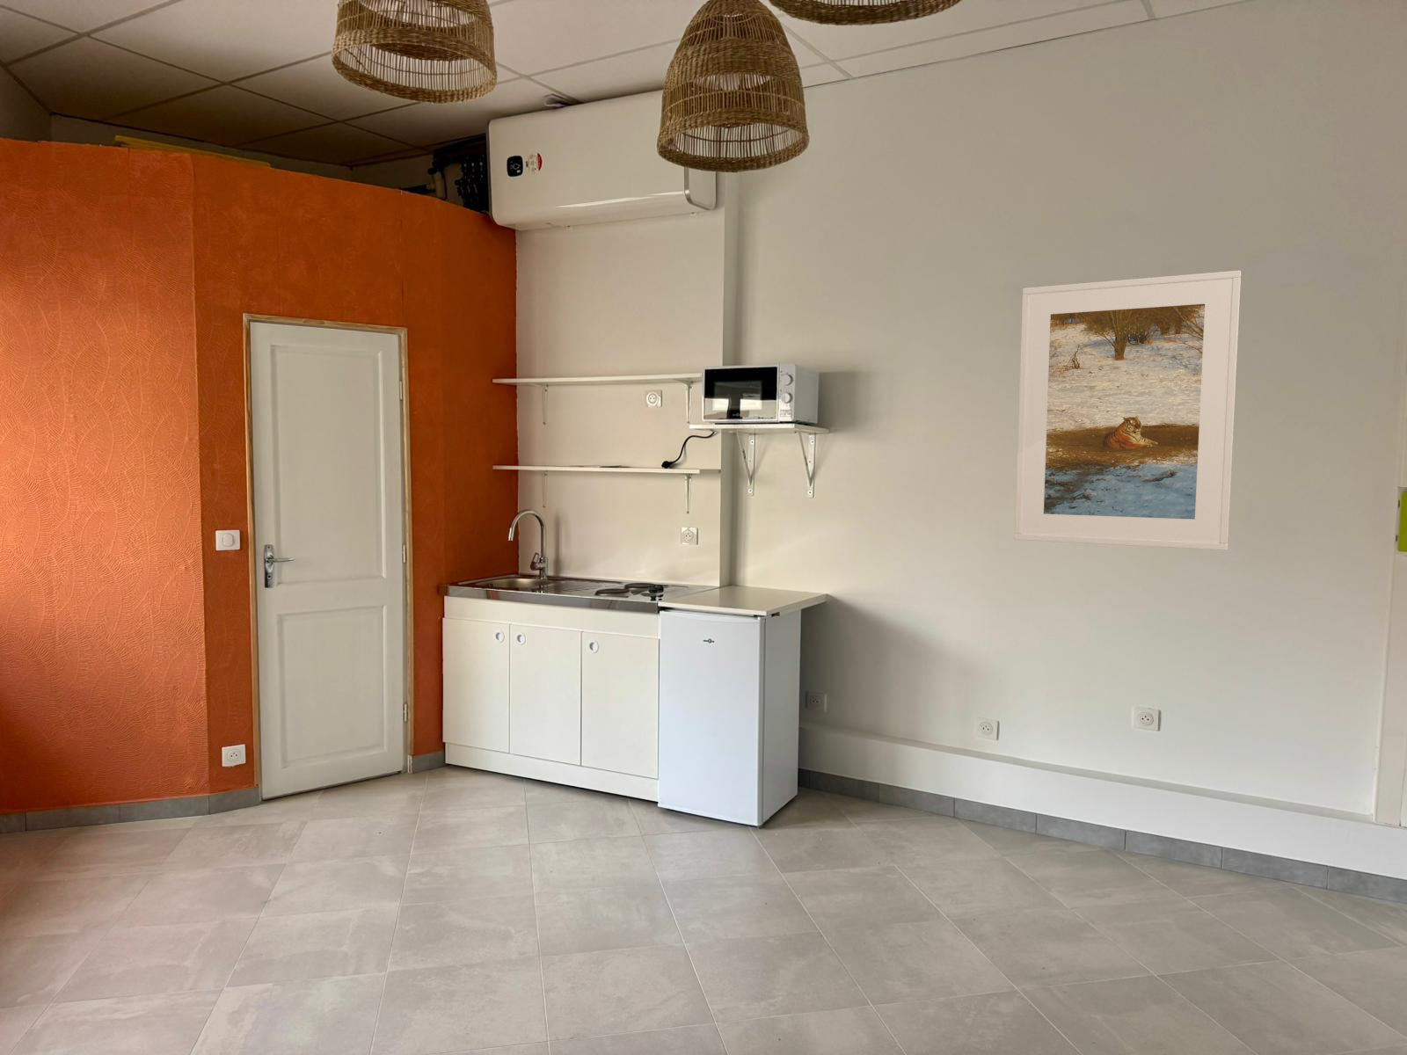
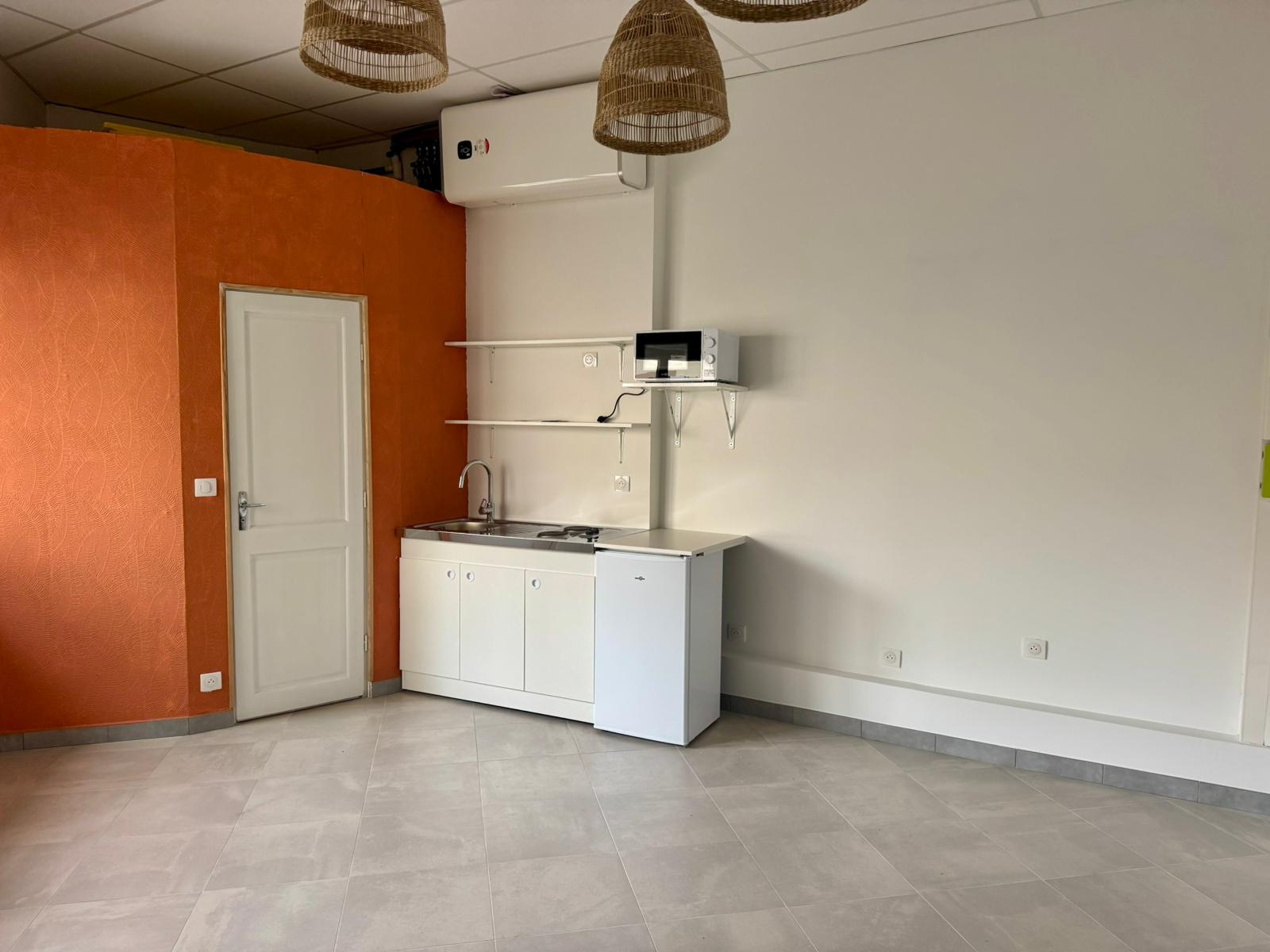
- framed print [1014,270,1242,551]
